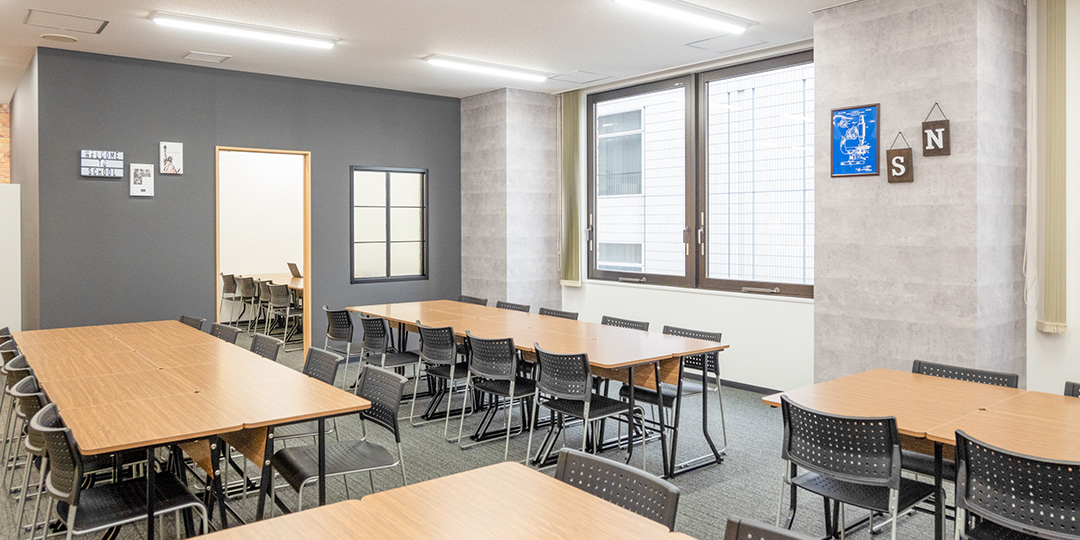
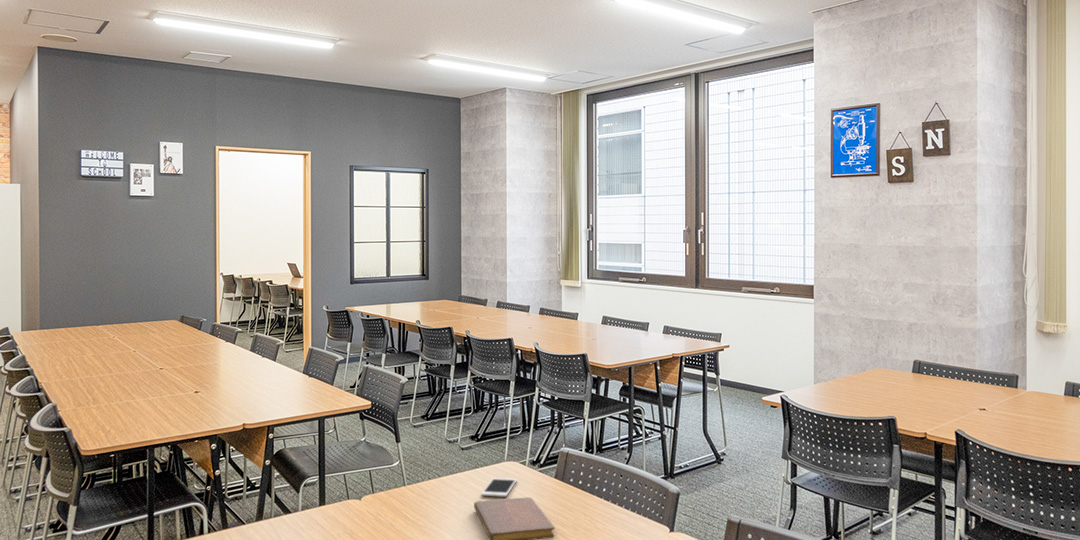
+ cell phone [480,477,518,498]
+ notebook [473,497,556,540]
